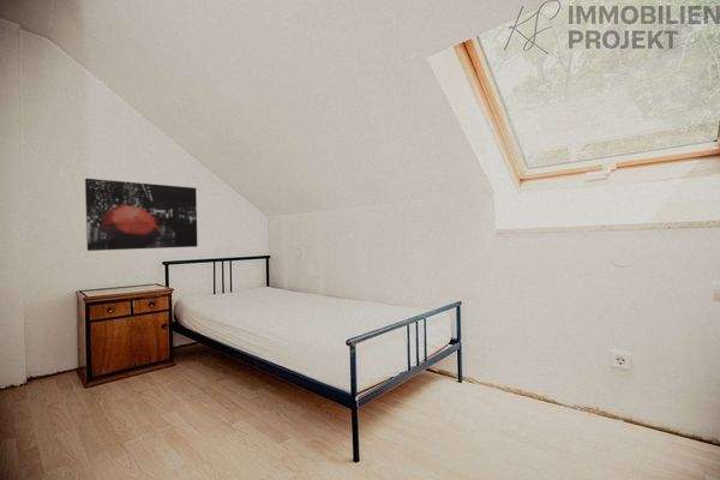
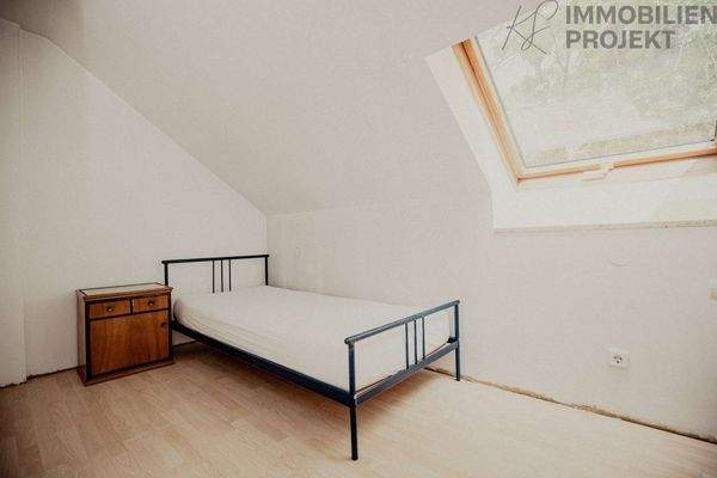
- wall art [84,178,198,252]
